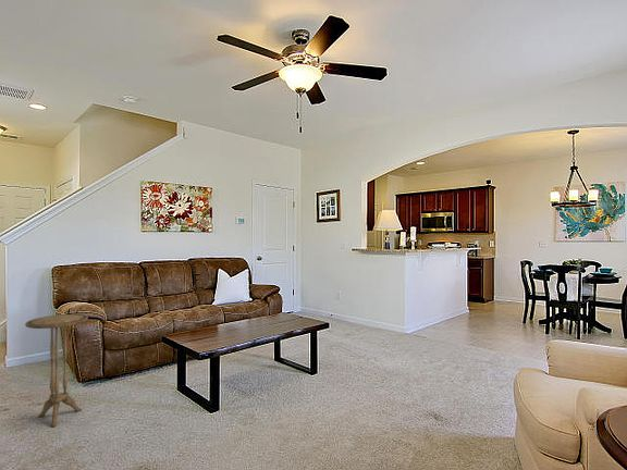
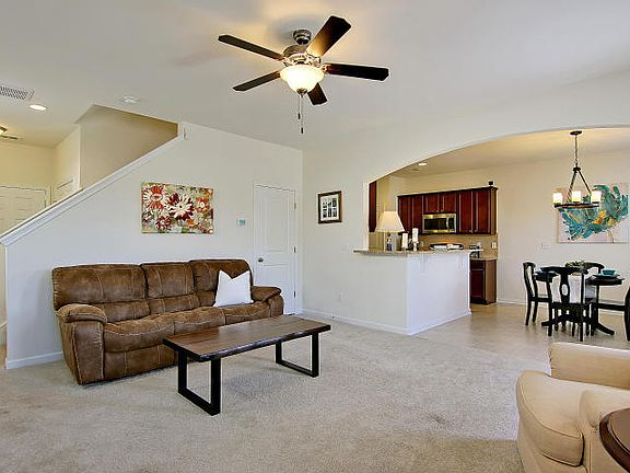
- side table [24,313,89,429]
